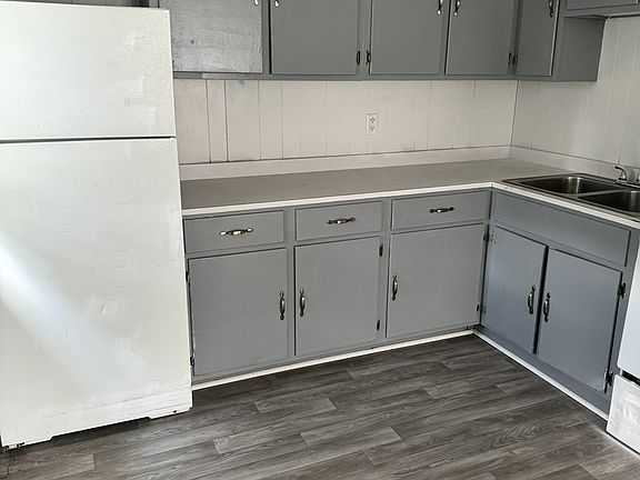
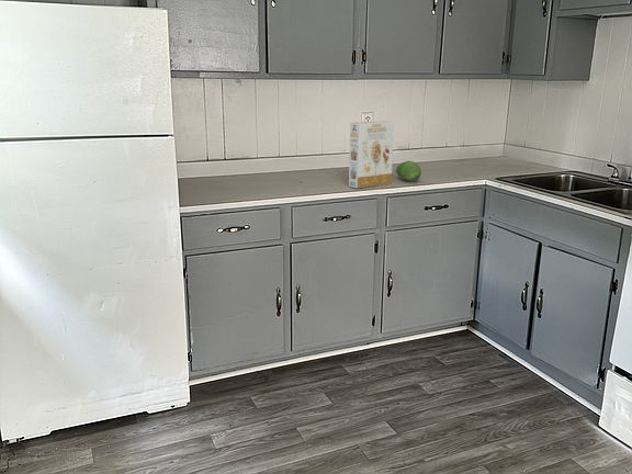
+ cereal box [348,120,395,189]
+ fruit [395,160,422,182]
